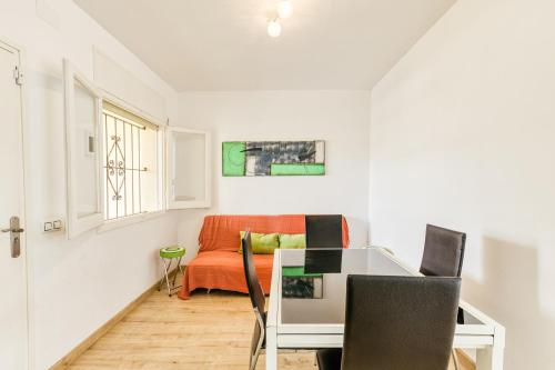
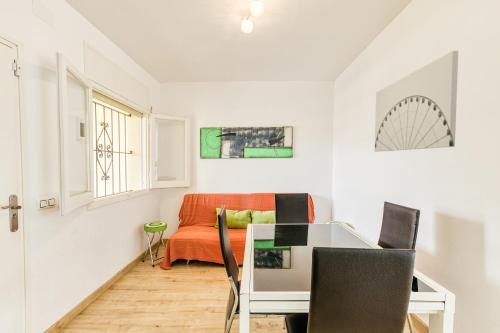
+ wall art [374,50,459,153]
